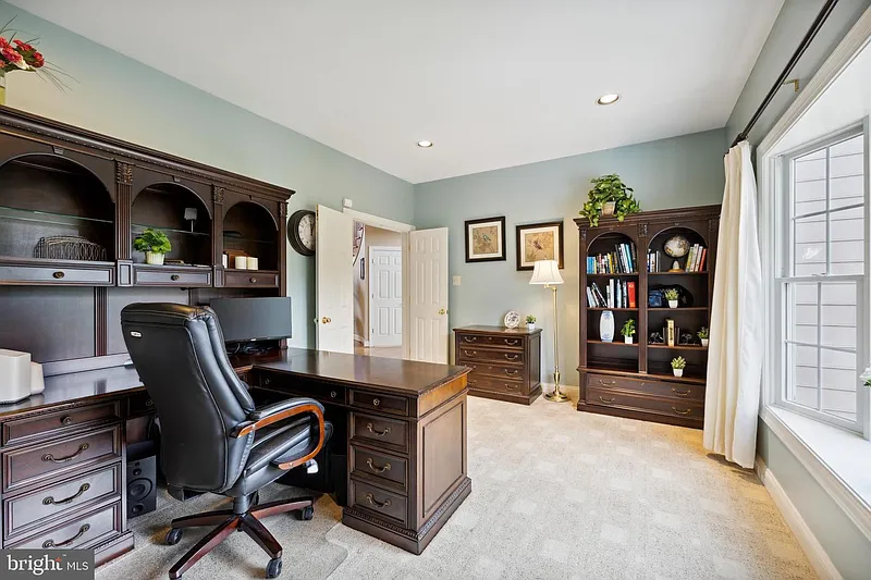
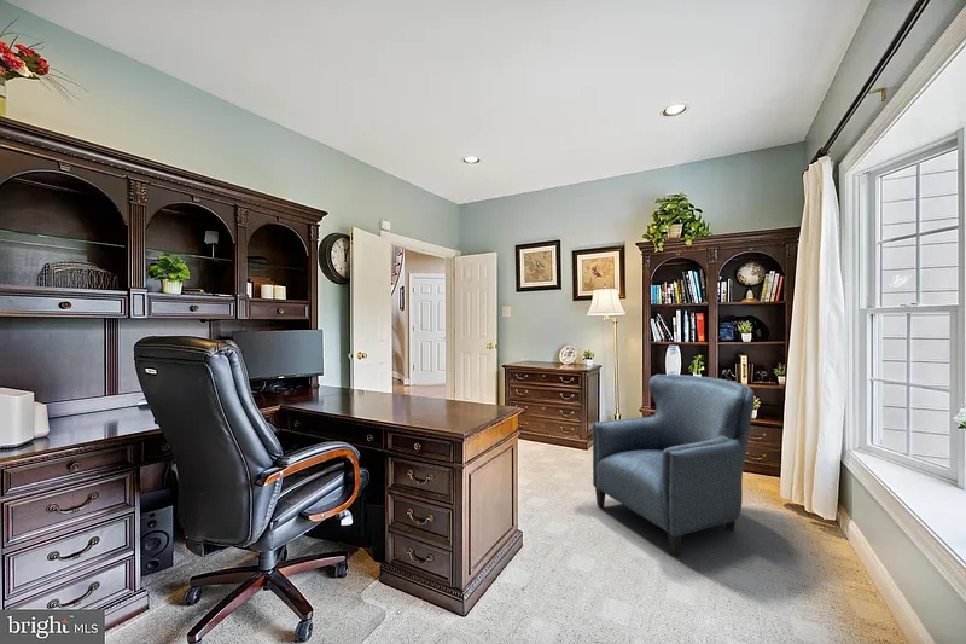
+ armchair [592,373,756,558]
